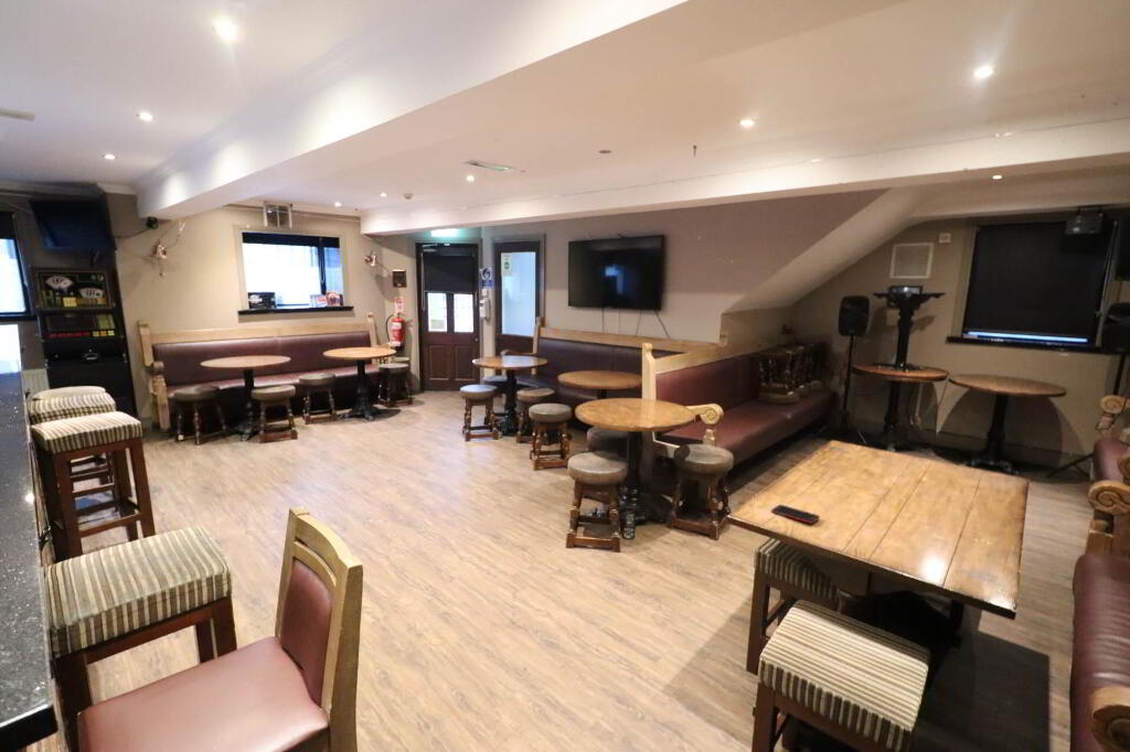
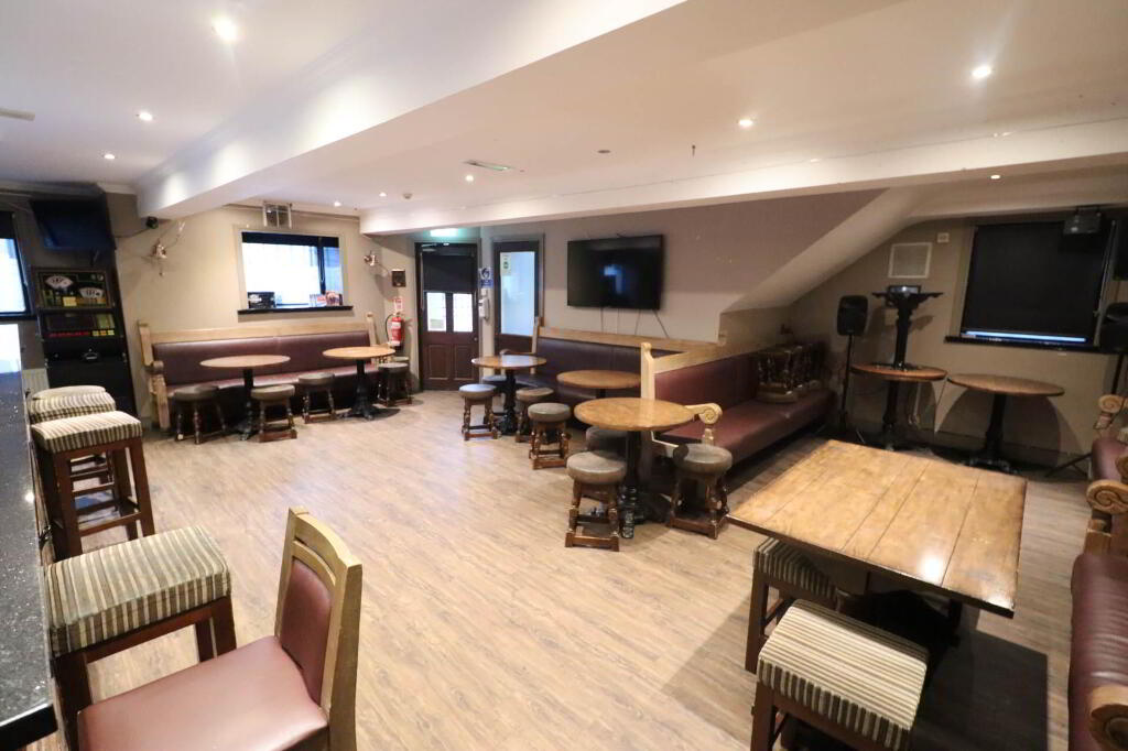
- cell phone [770,504,821,525]
